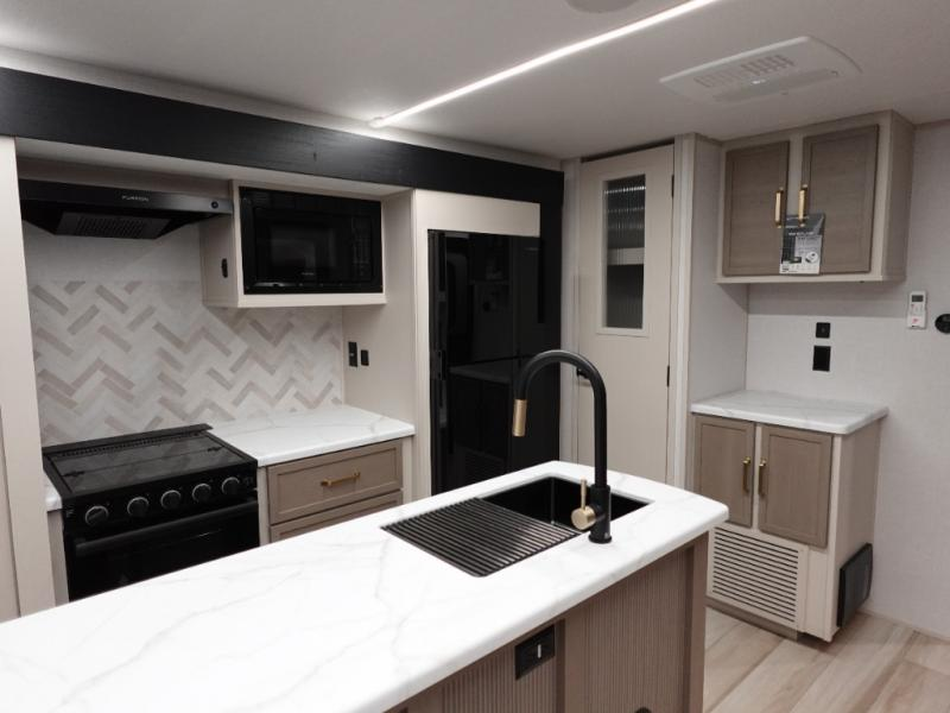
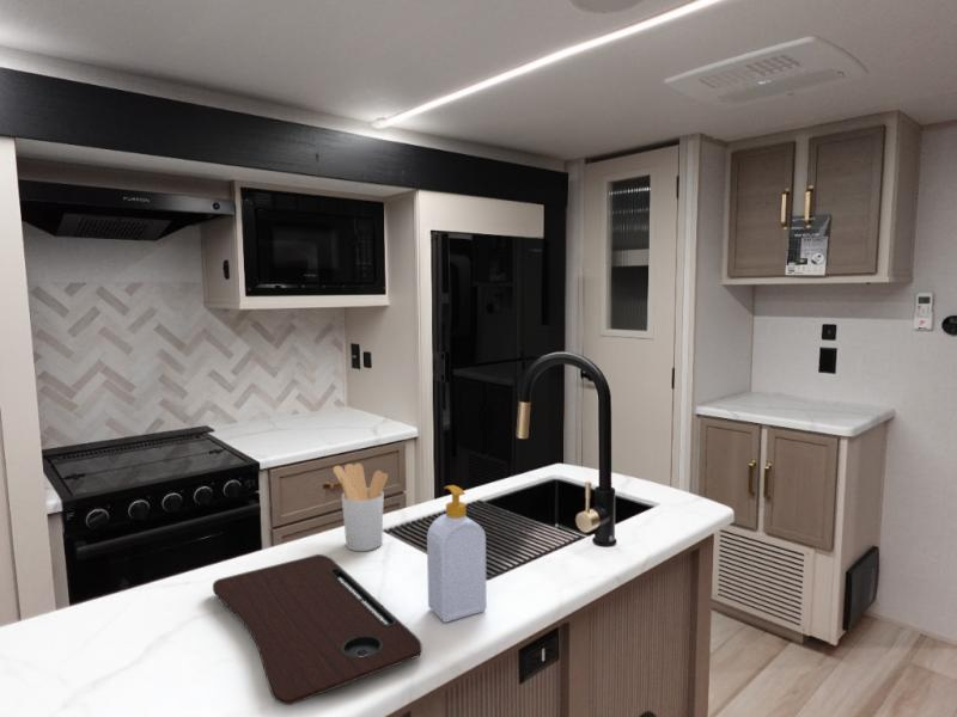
+ soap bottle [426,484,488,624]
+ cutting board [212,553,423,706]
+ utensil holder [333,462,389,552]
